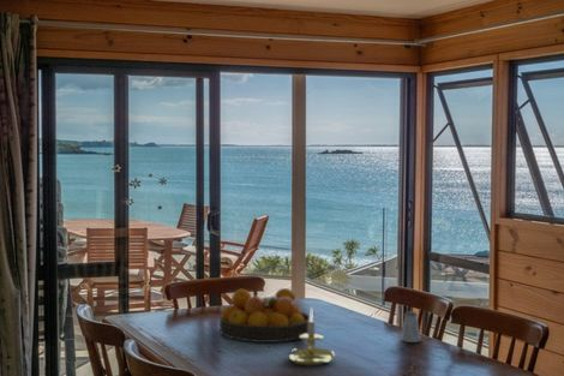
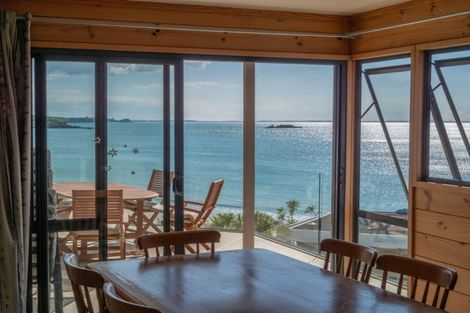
- fruit bowl [218,287,311,344]
- saltshaker [400,310,422,344]
- candle holder [287,306,336,368]
